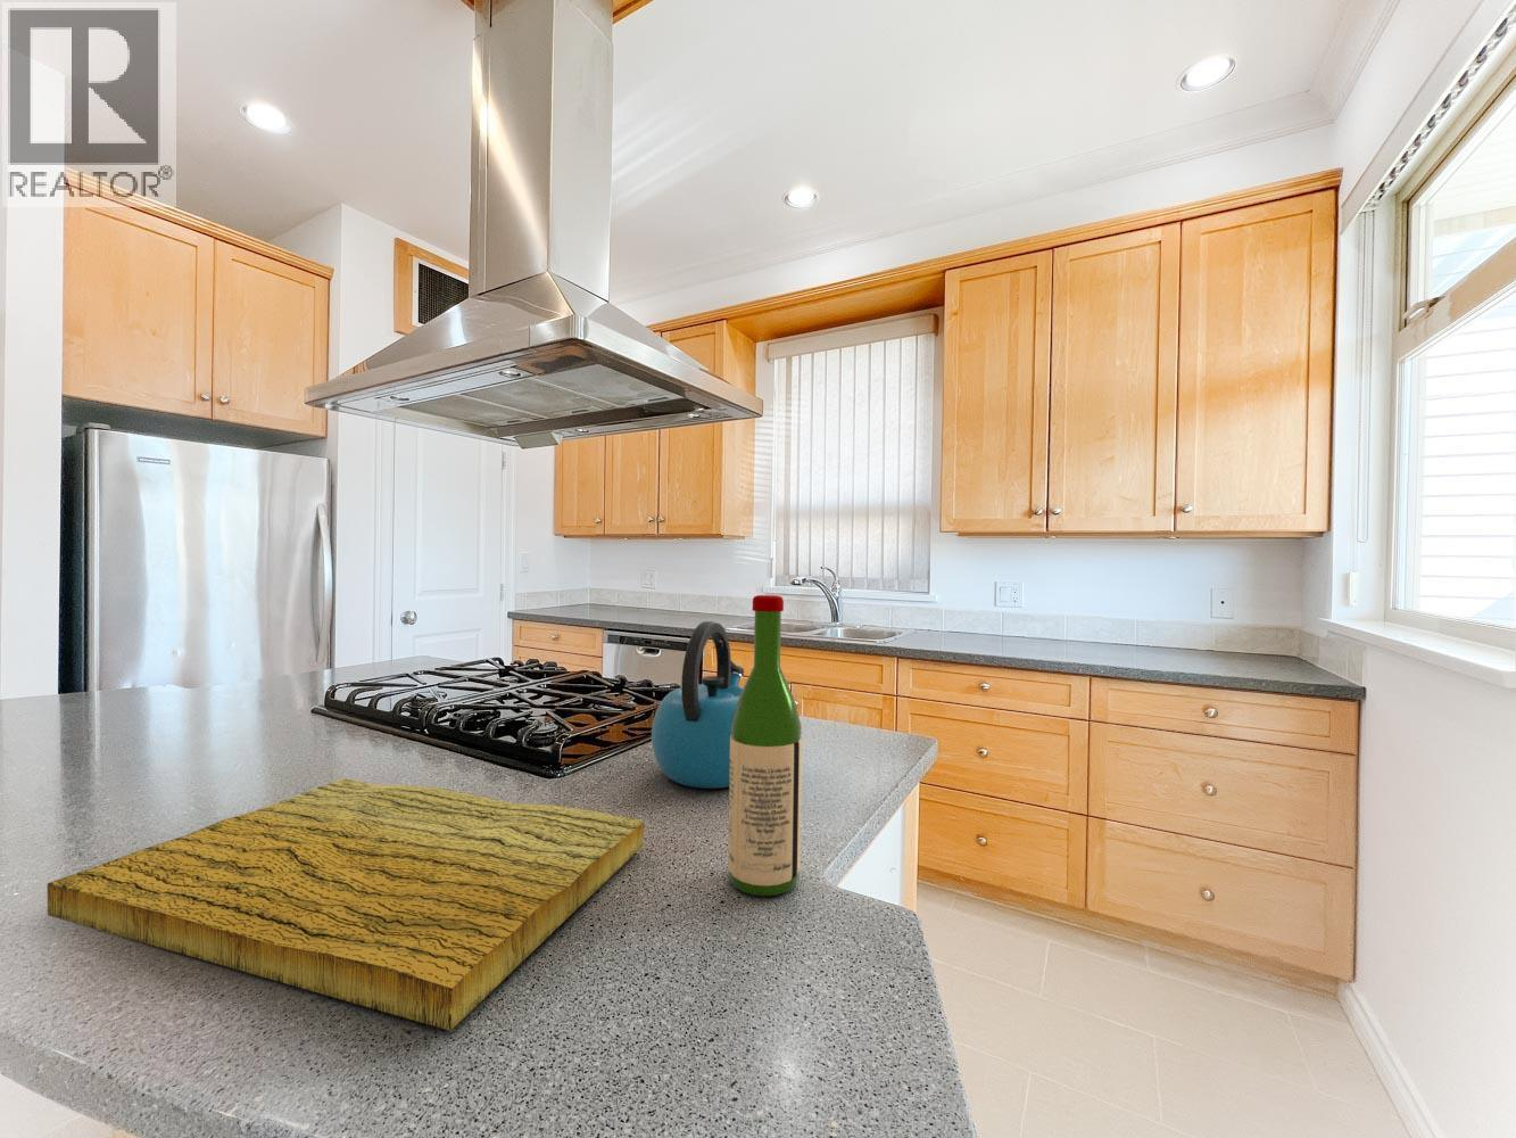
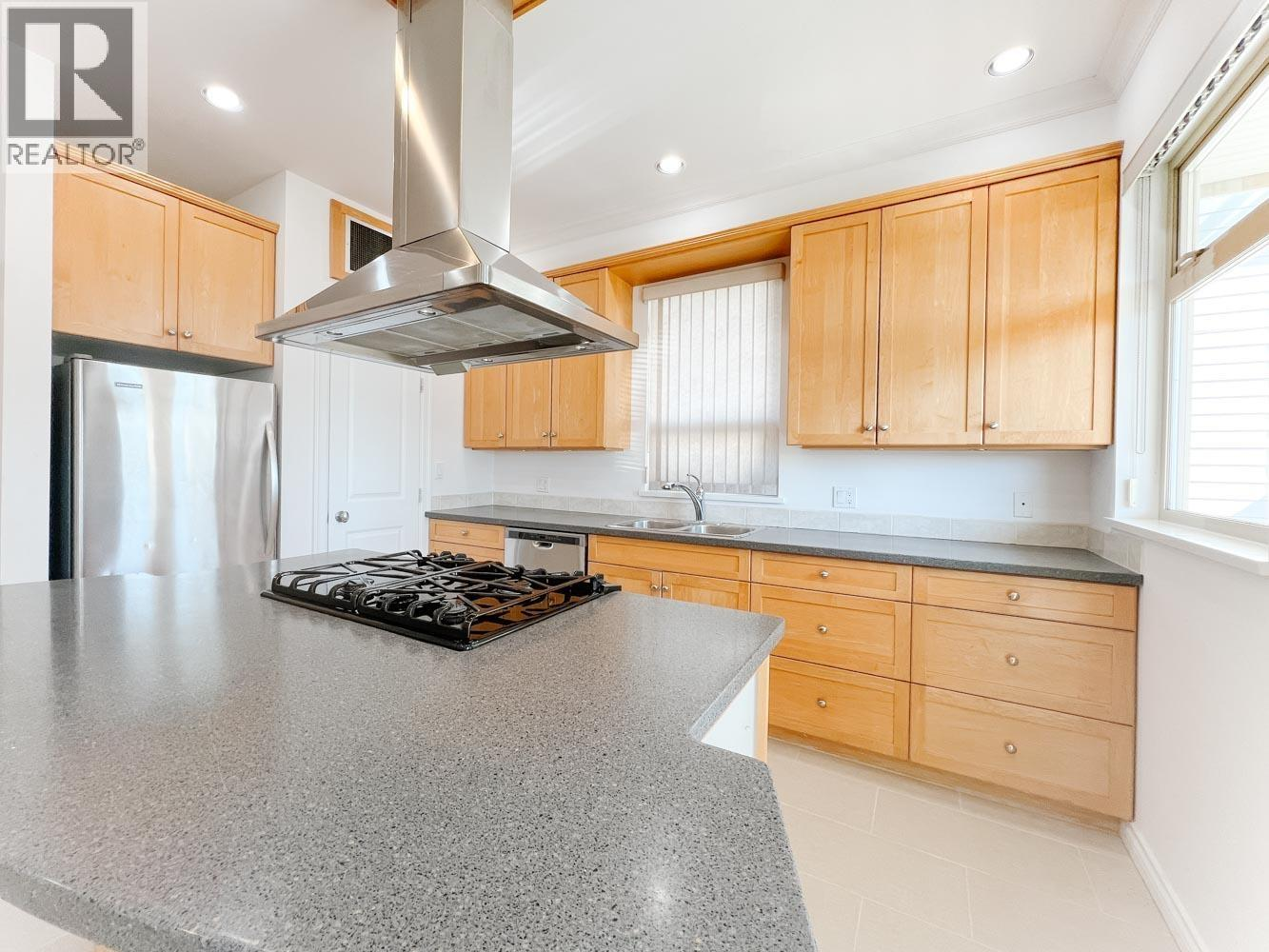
- kettle [651,620,745,790]
- cutting board [47,777,646,1032]
- wine bottle [728,594,803,897]
